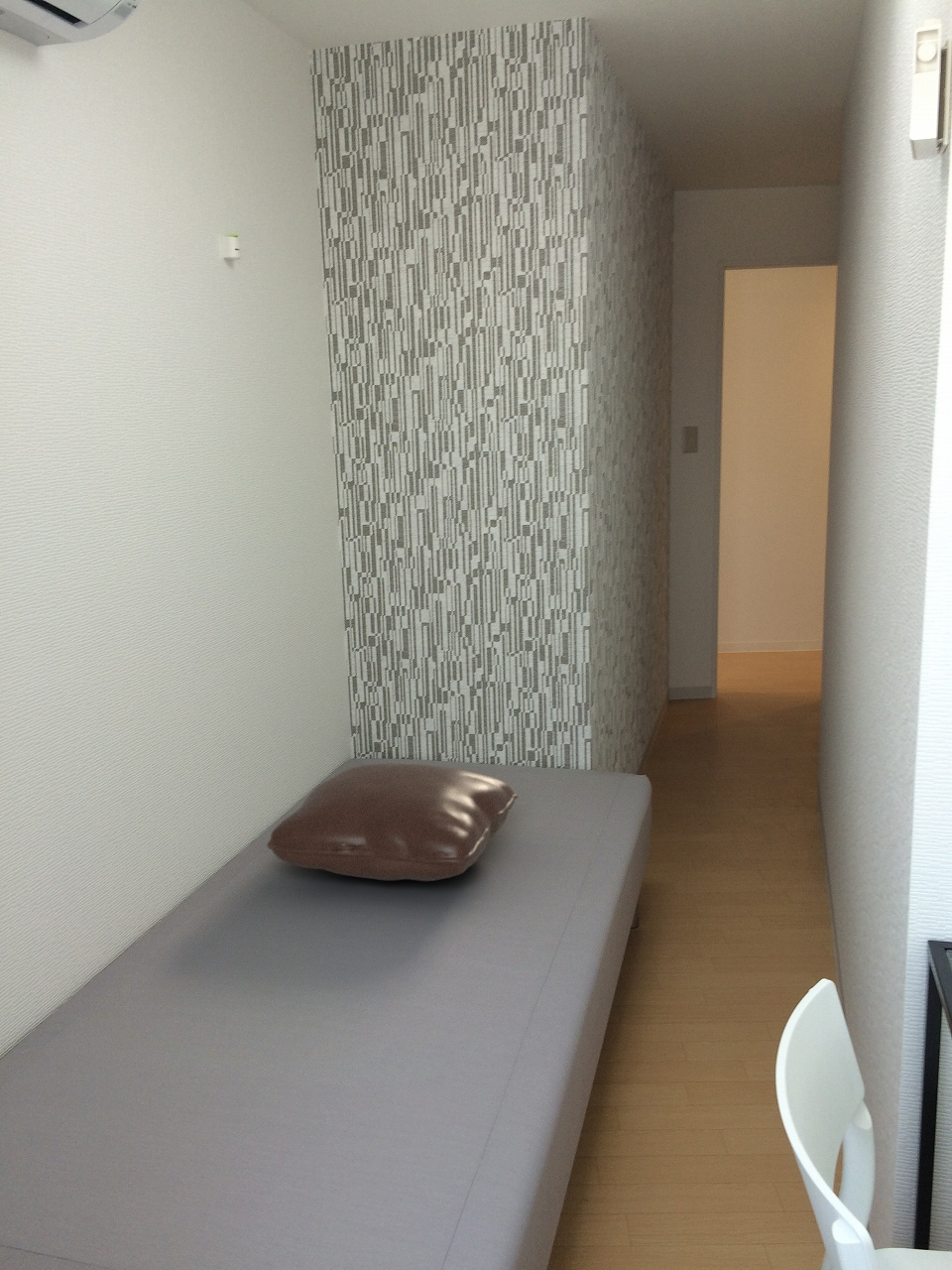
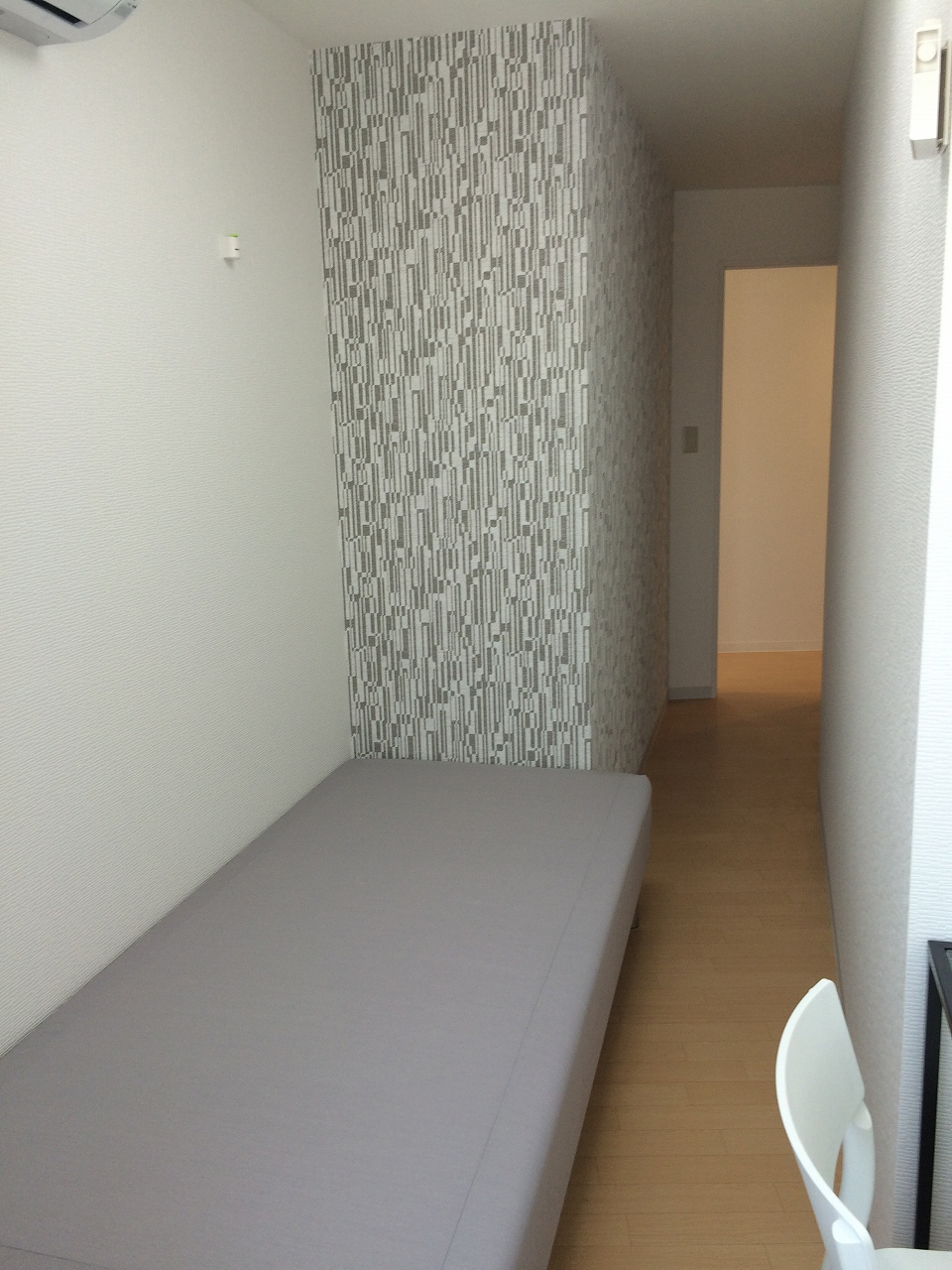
- pillow [266,763,519,882]
